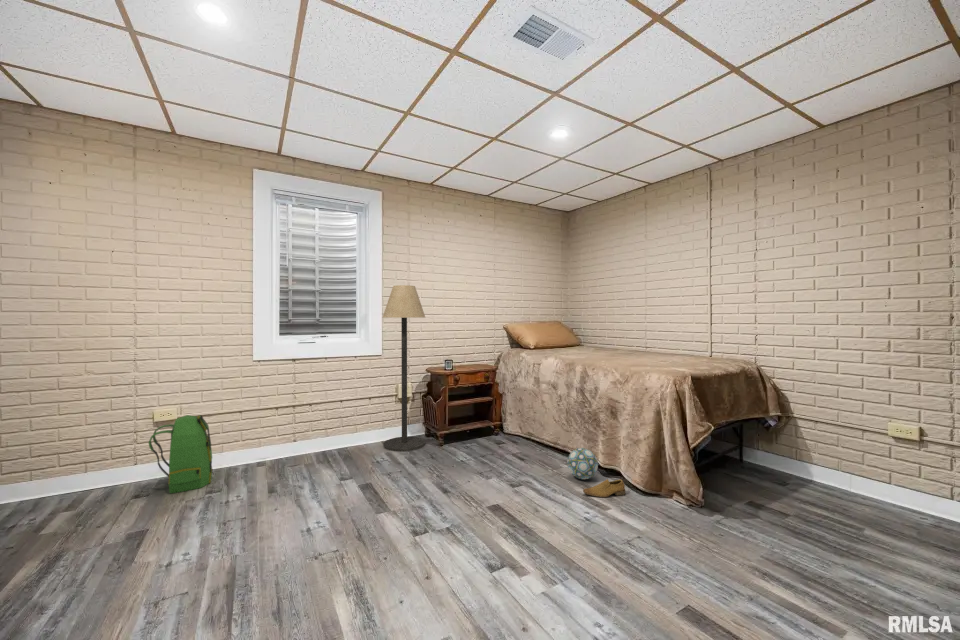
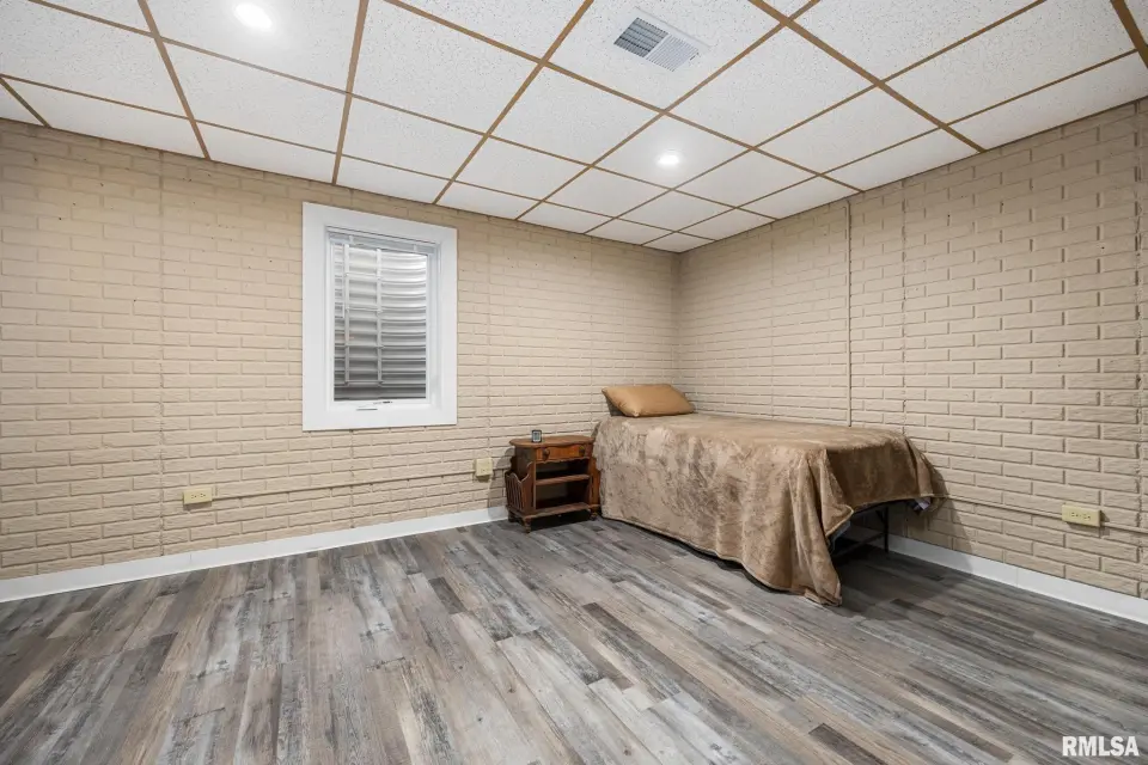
- ball [566,447,599,480]
- floor lamp [382,284,426,452]
- backpack [147,414,214,494]
- shoe [582,478,626,498]
